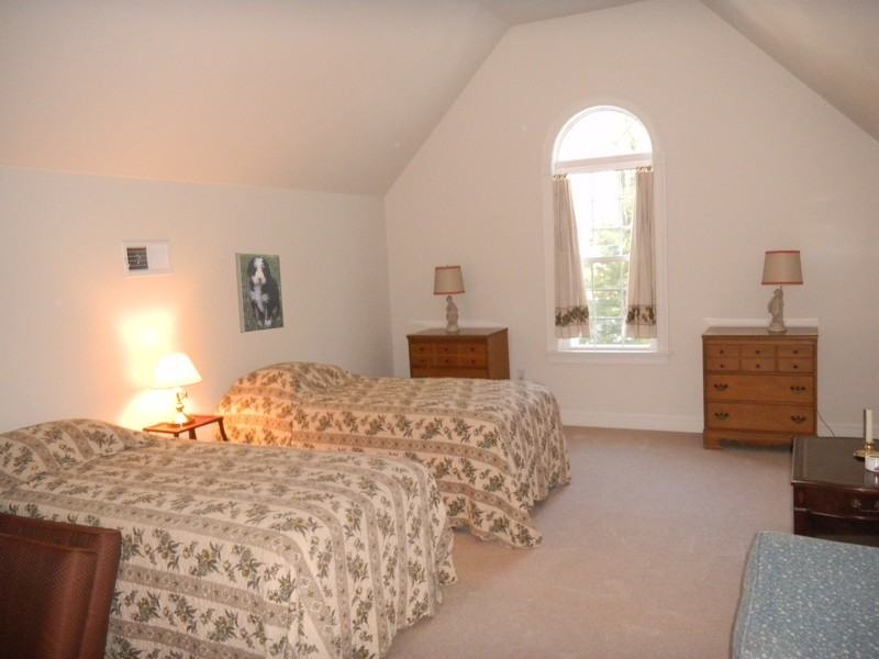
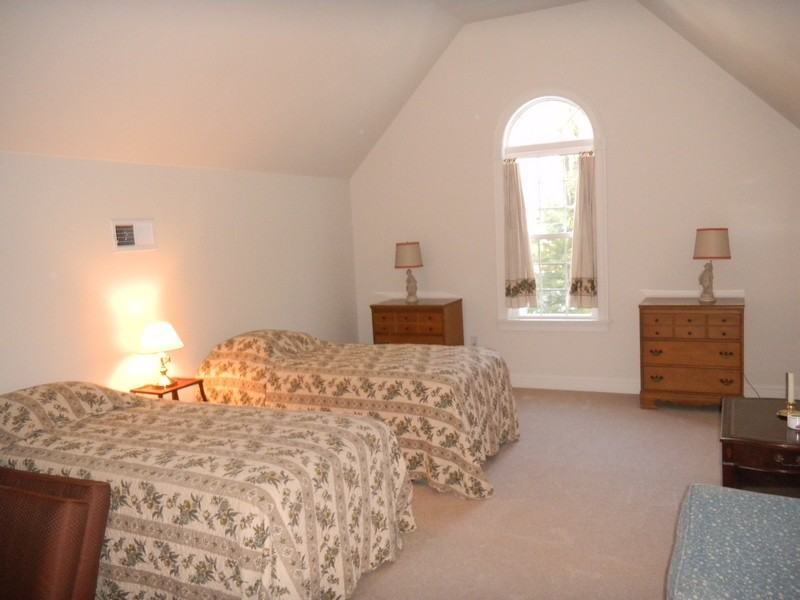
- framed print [234,252,286,334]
